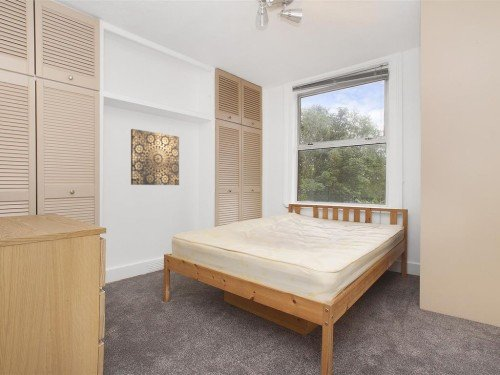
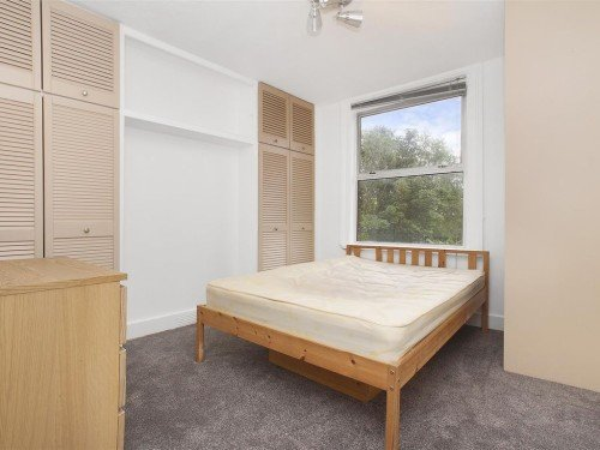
- wall art [130,128,180,186]
